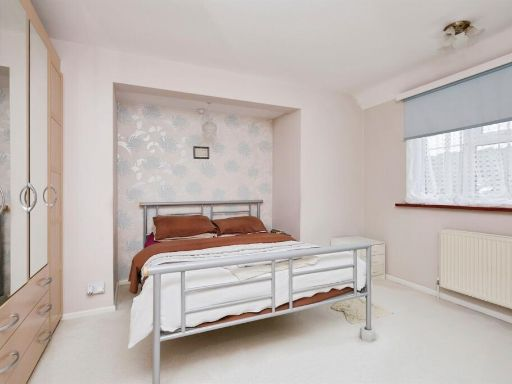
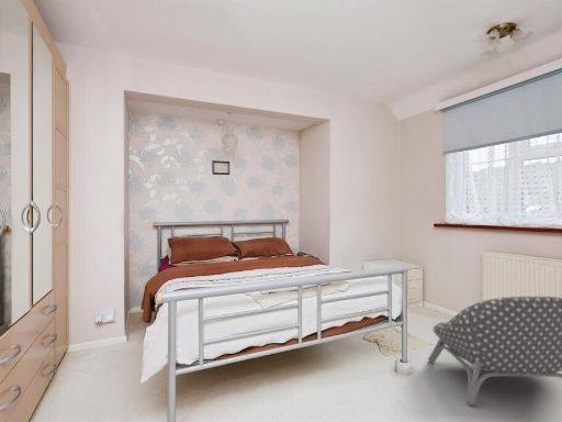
+ armchair [427,295,562,407]
